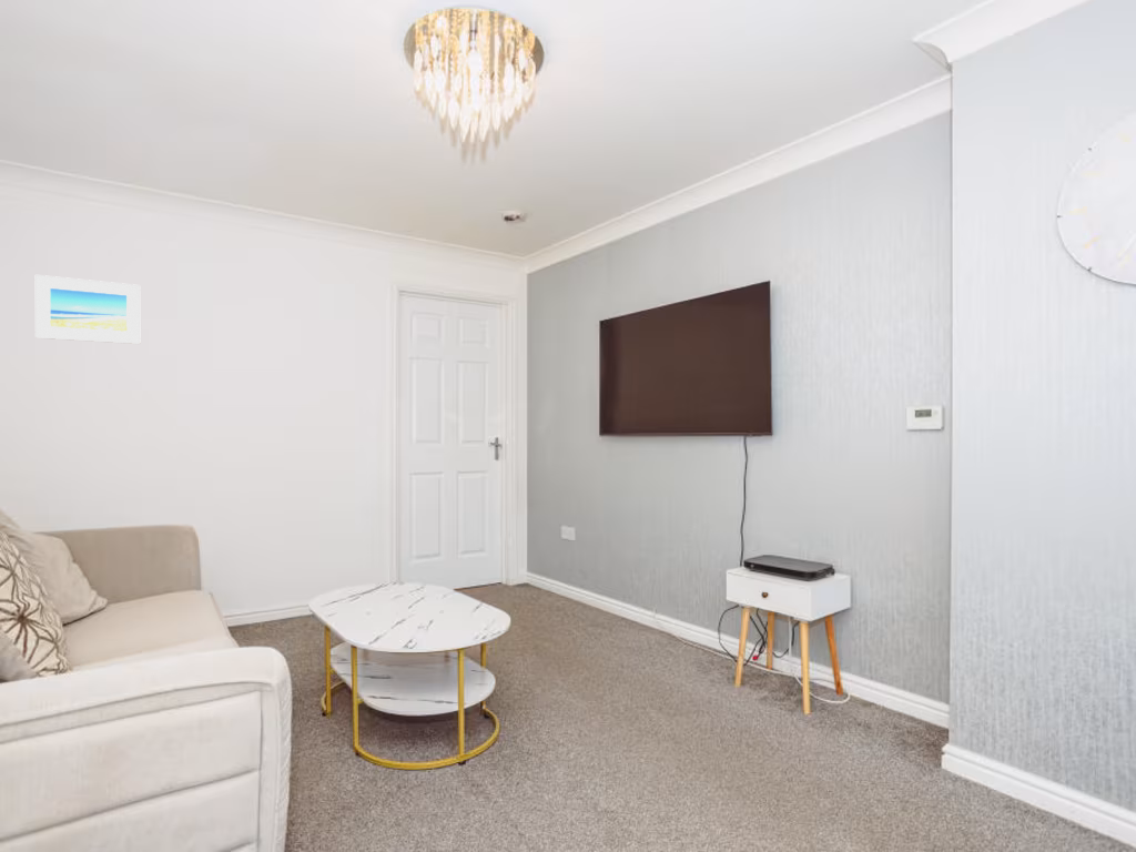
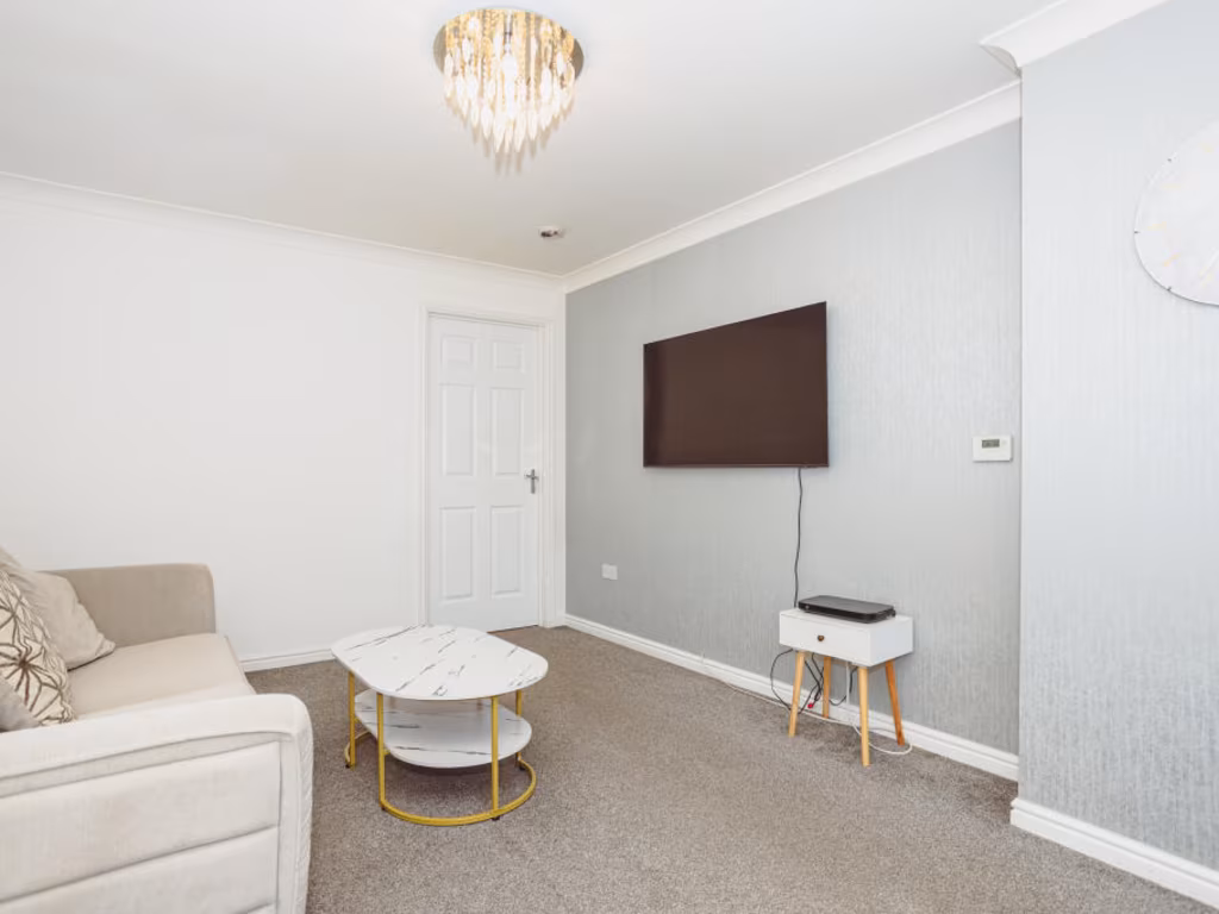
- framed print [34,274,141,345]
